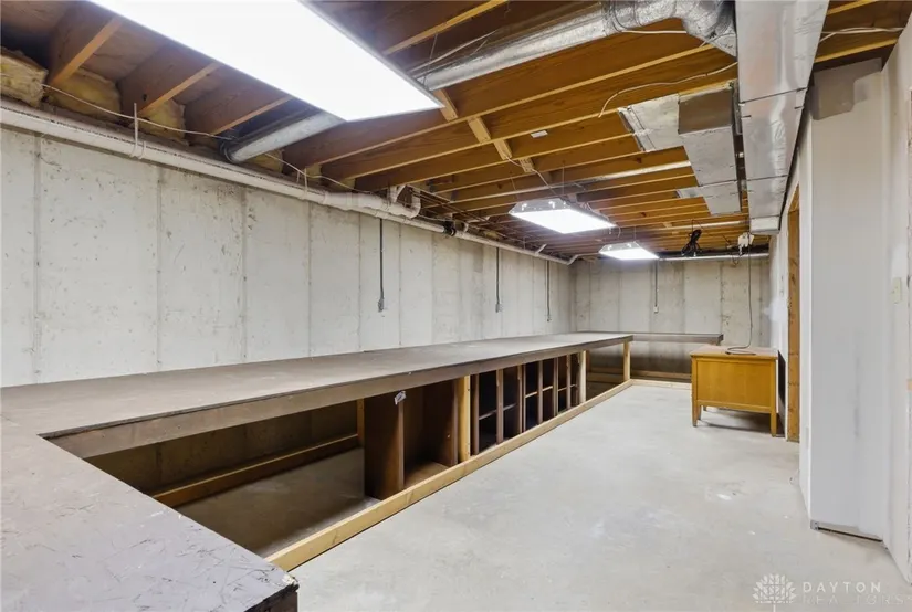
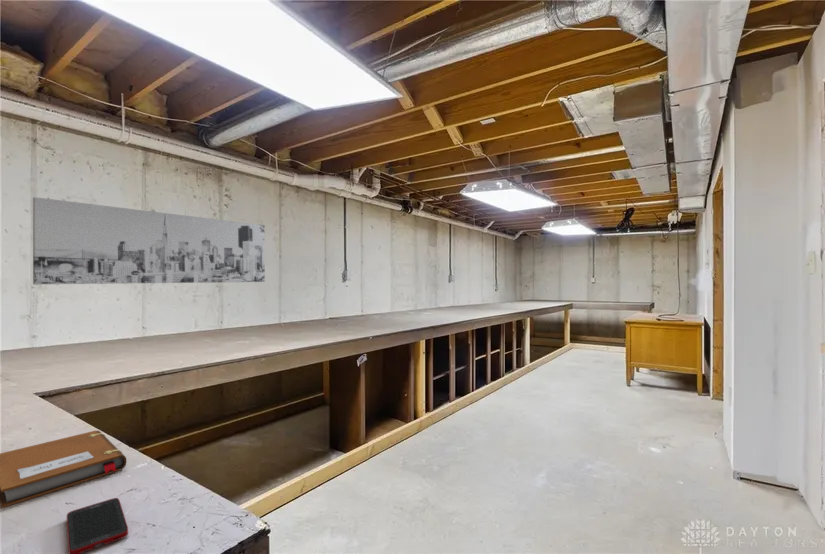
+ wall art [32,196,266,285]
+ cell phone [66,497,129,554]
+ notebook [0,430,127,509]
